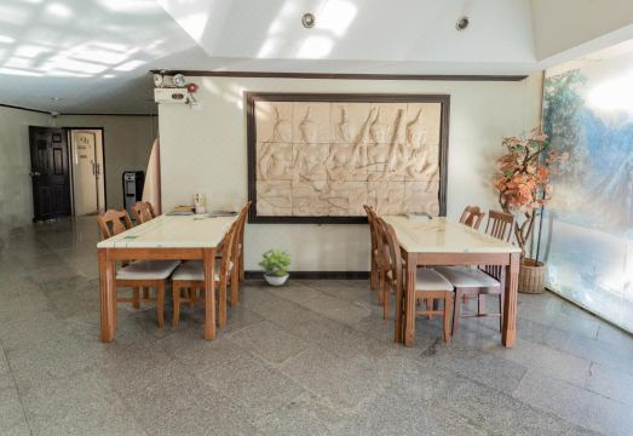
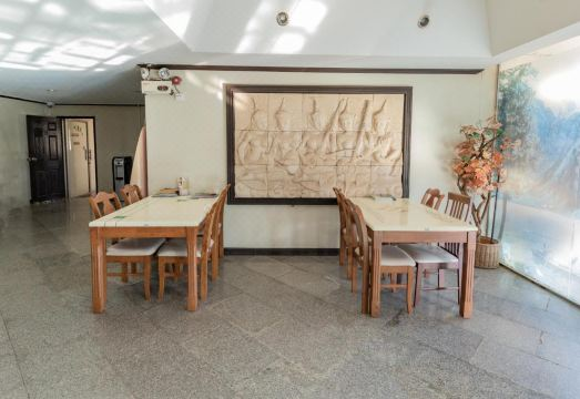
- potted plant [257,248,293,287]
